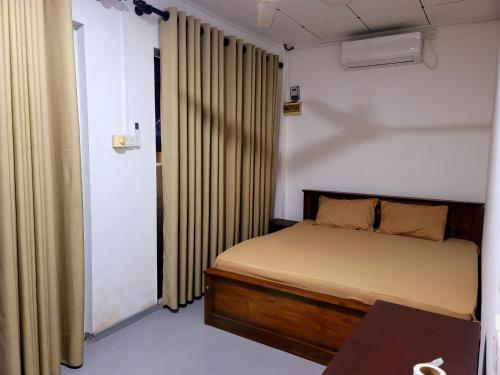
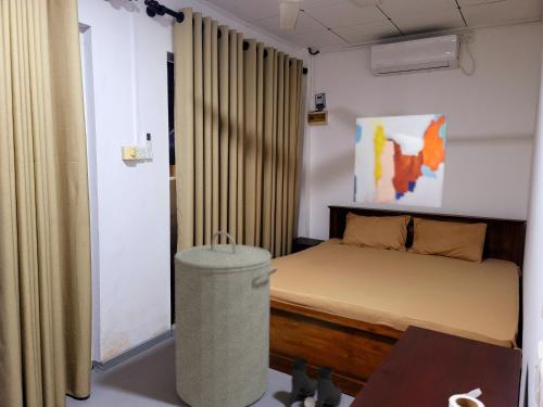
+ laundry hamper [173,230,278,407]
+ wall art [352,113,449,208]
+ boots [289,357,343,407]
